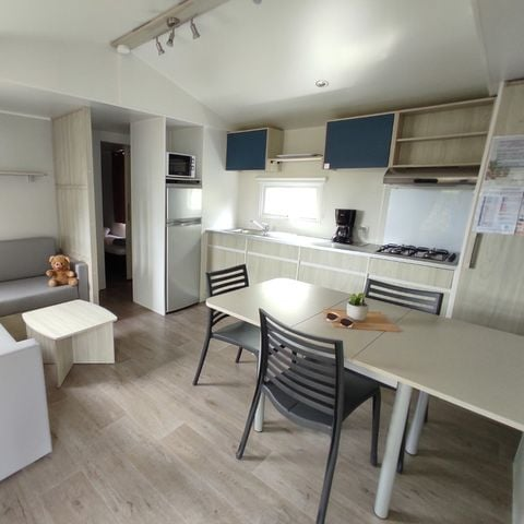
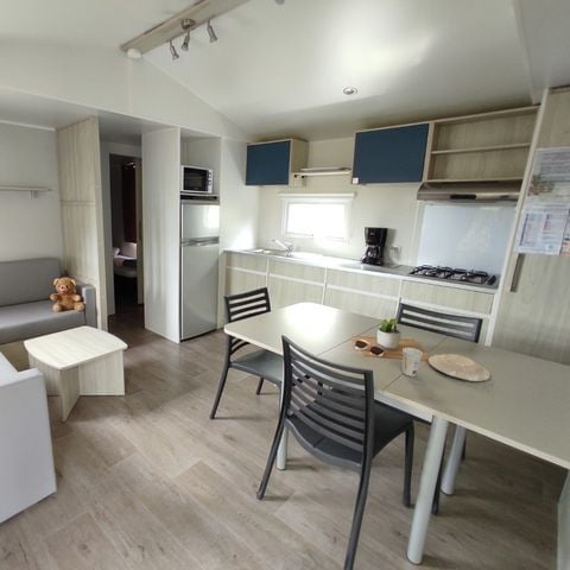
+ plate [428,353,492,382]
+ cup [401,347,424,378]
